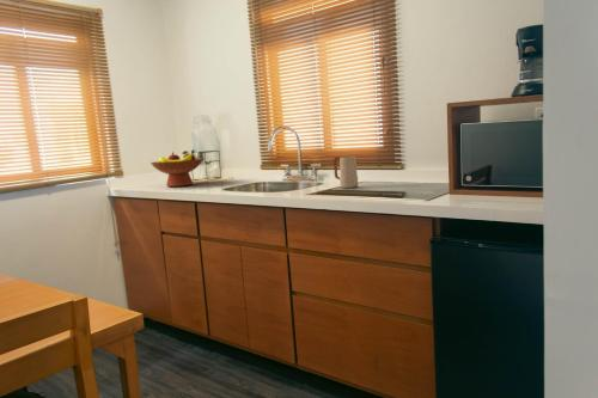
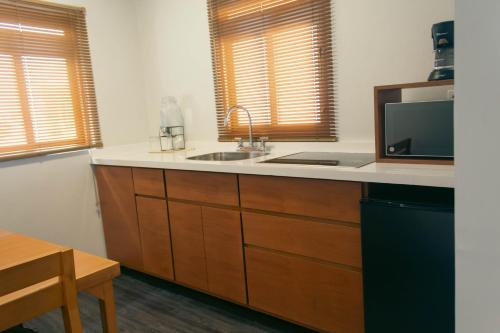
- mug [332,155,359,189]
- fruit bowl [150,148,205,188]
